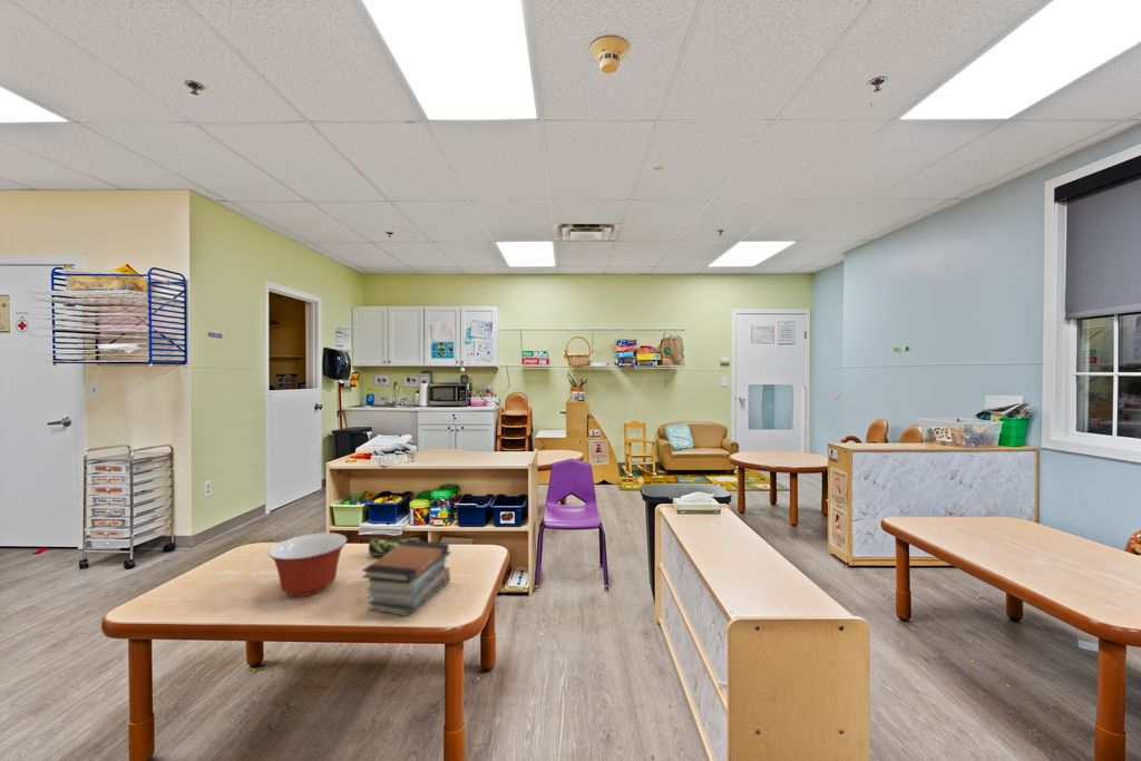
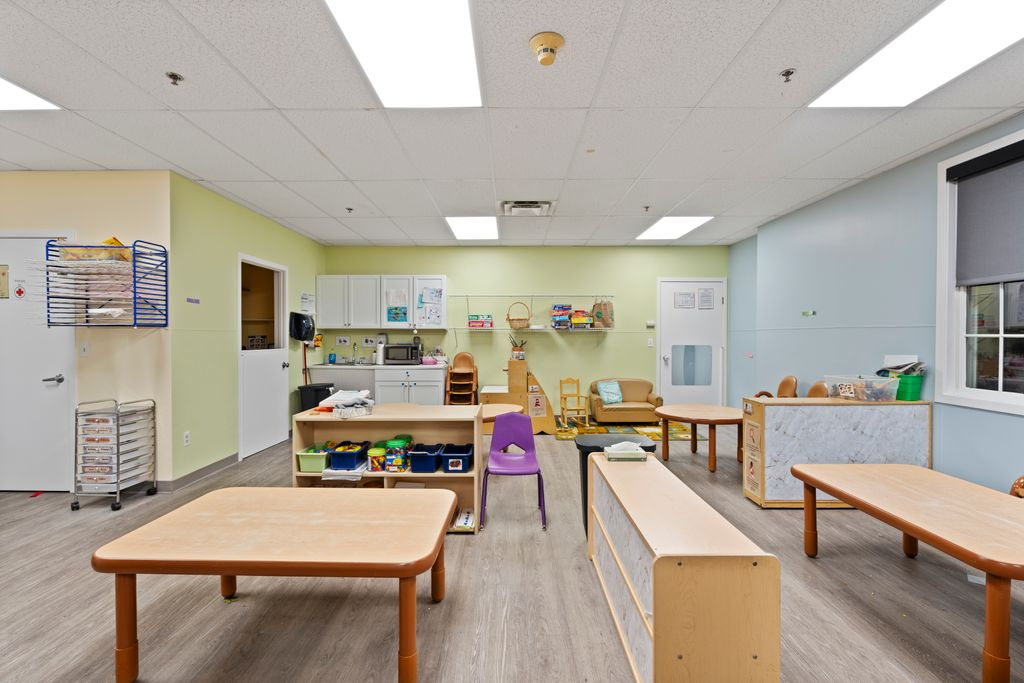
- pencil case [368,536,422,557]
- mixing bowl [266,531,349,597]
- book stack [361,540,451,617]
